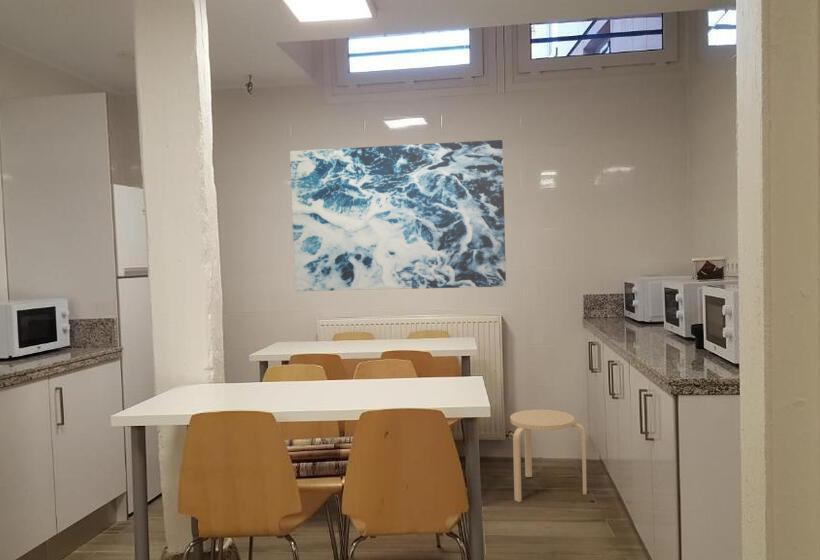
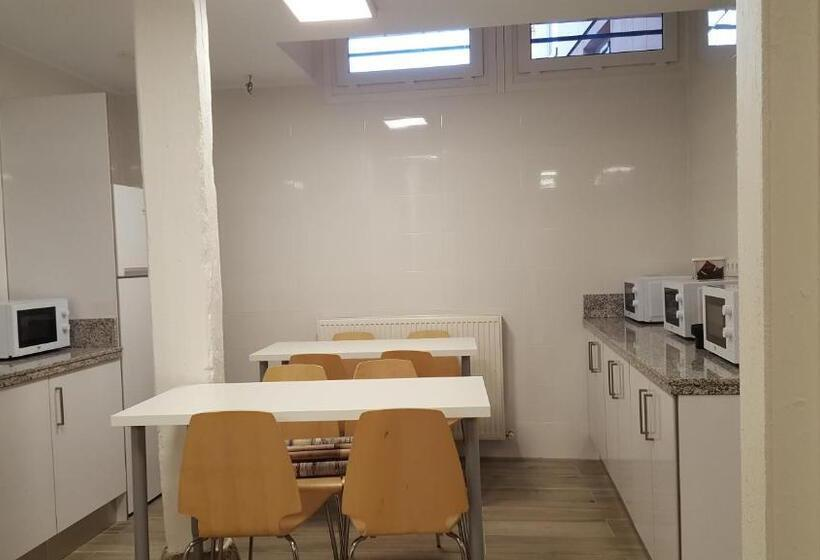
- stool [509,409,588,503]
- wall art [289,139,507,292]
